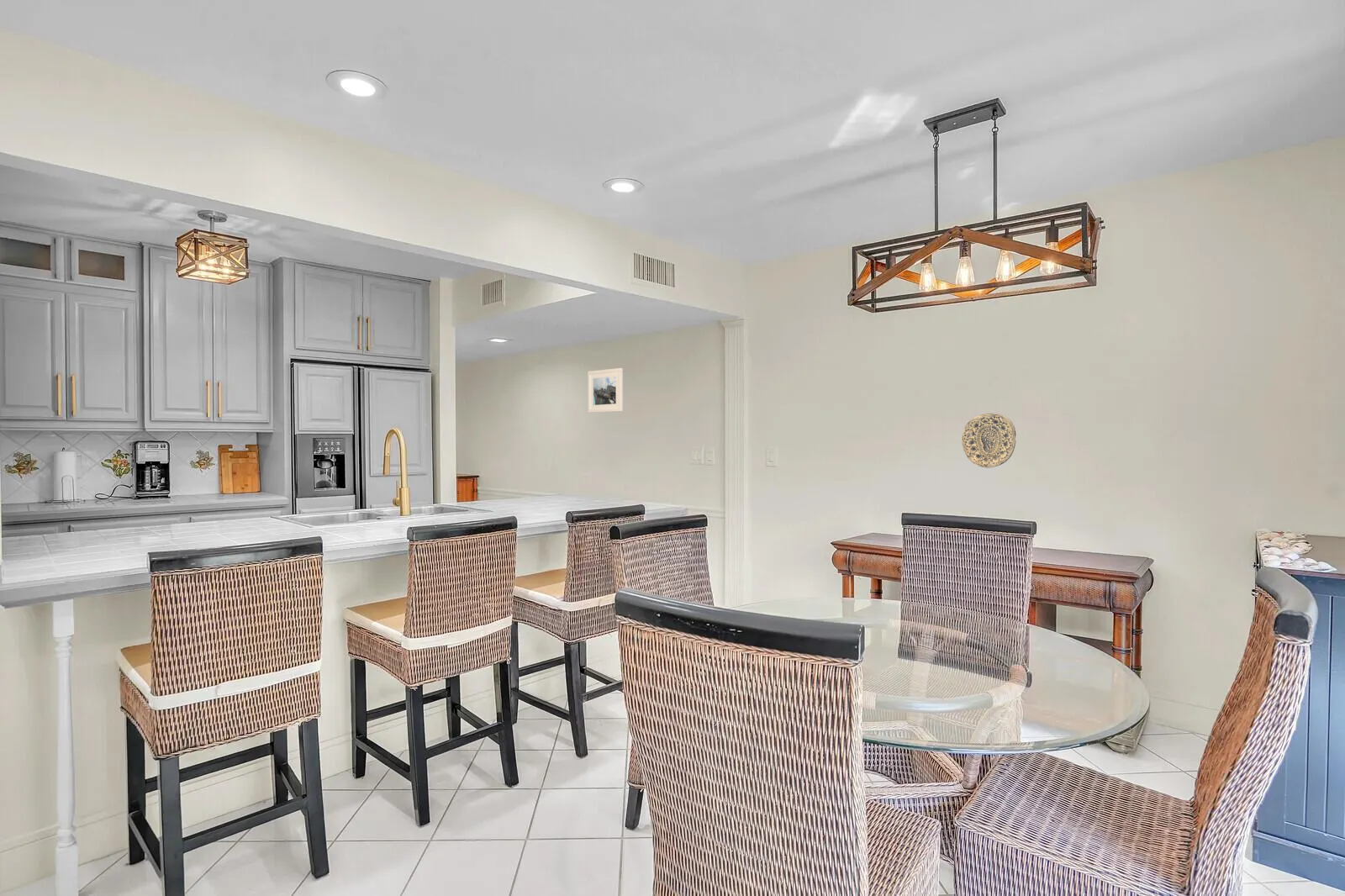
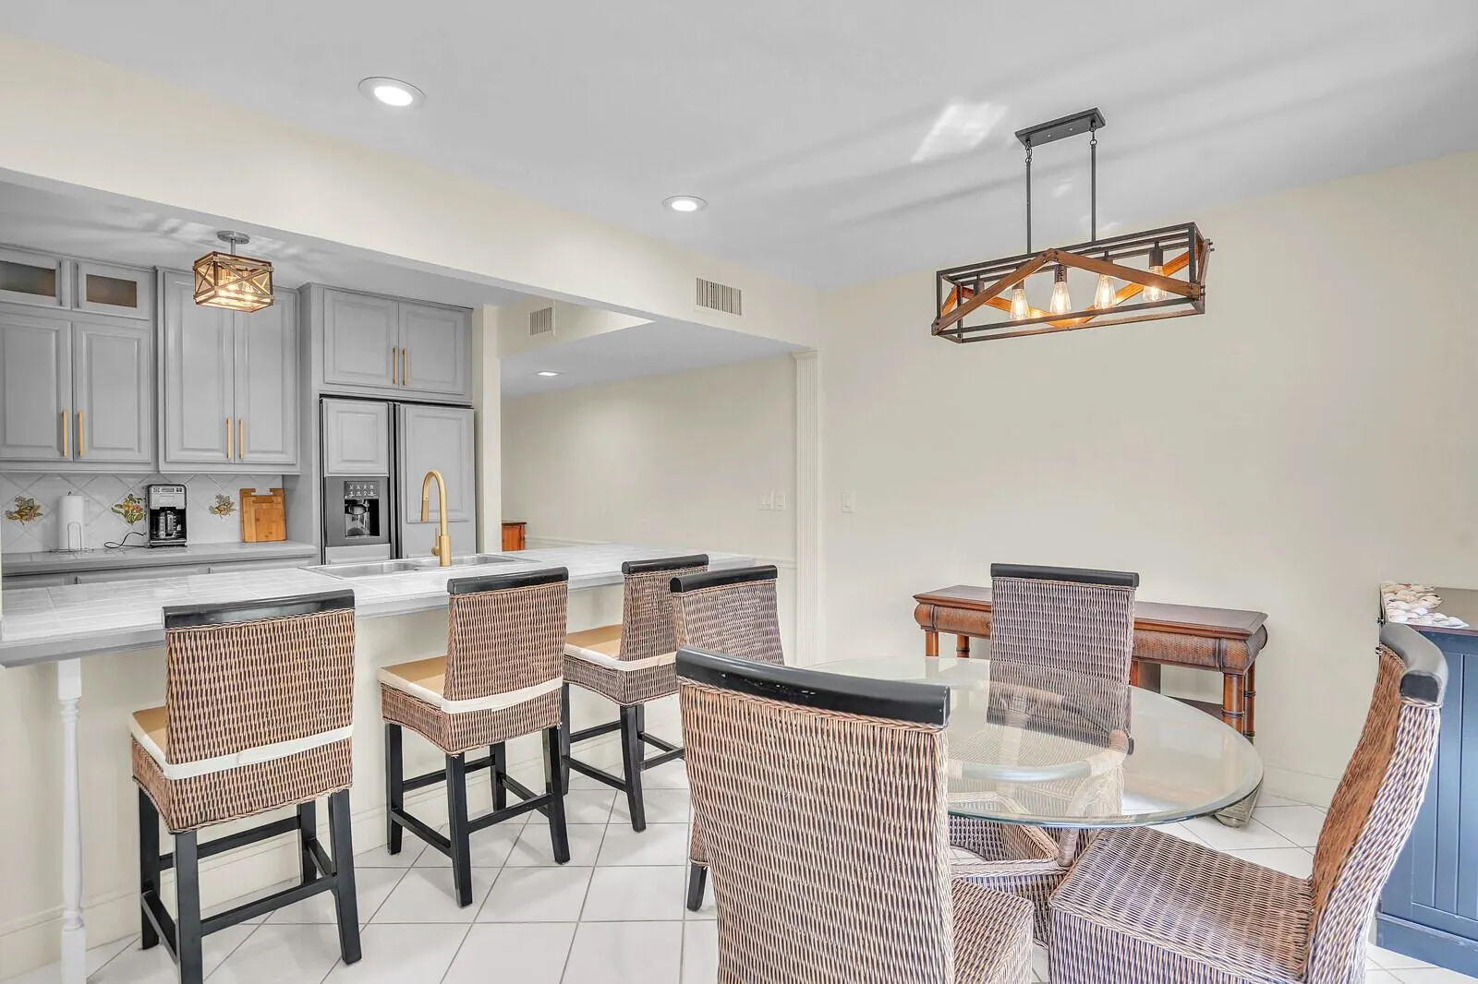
- decorative plate [961,413,1017,469]
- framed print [587,367,624,414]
